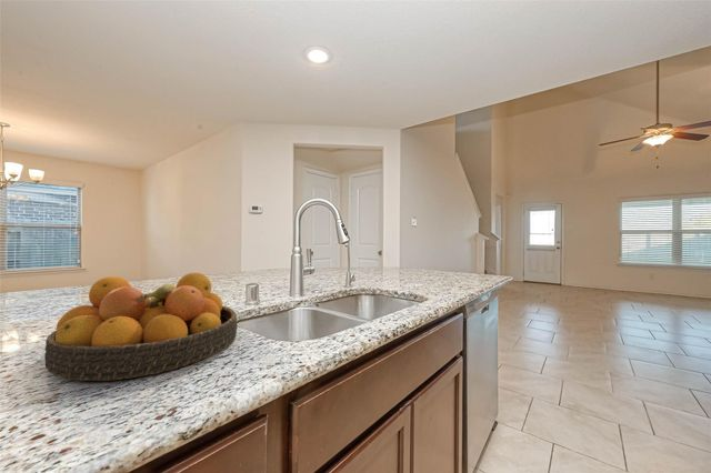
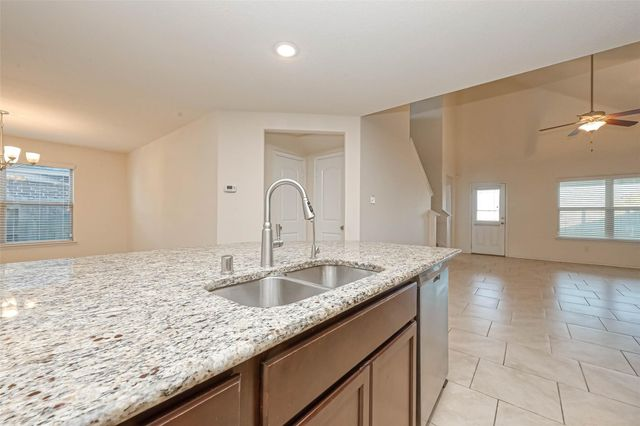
- fruit bowl [43,272,238,382]
